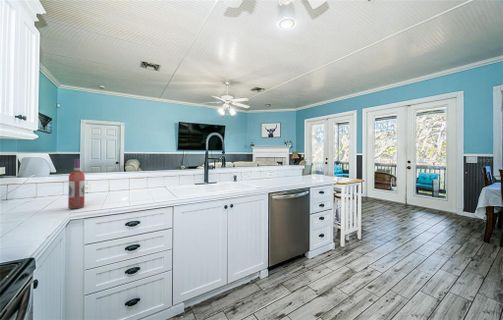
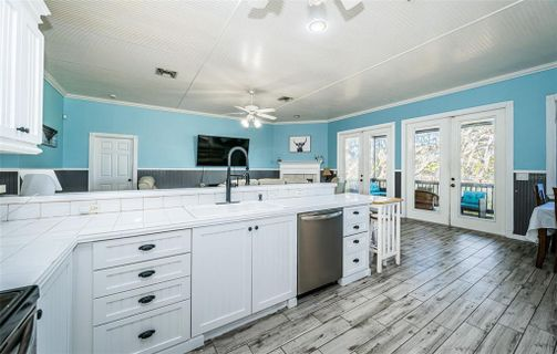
- wine bottle [67,158,86,210]
